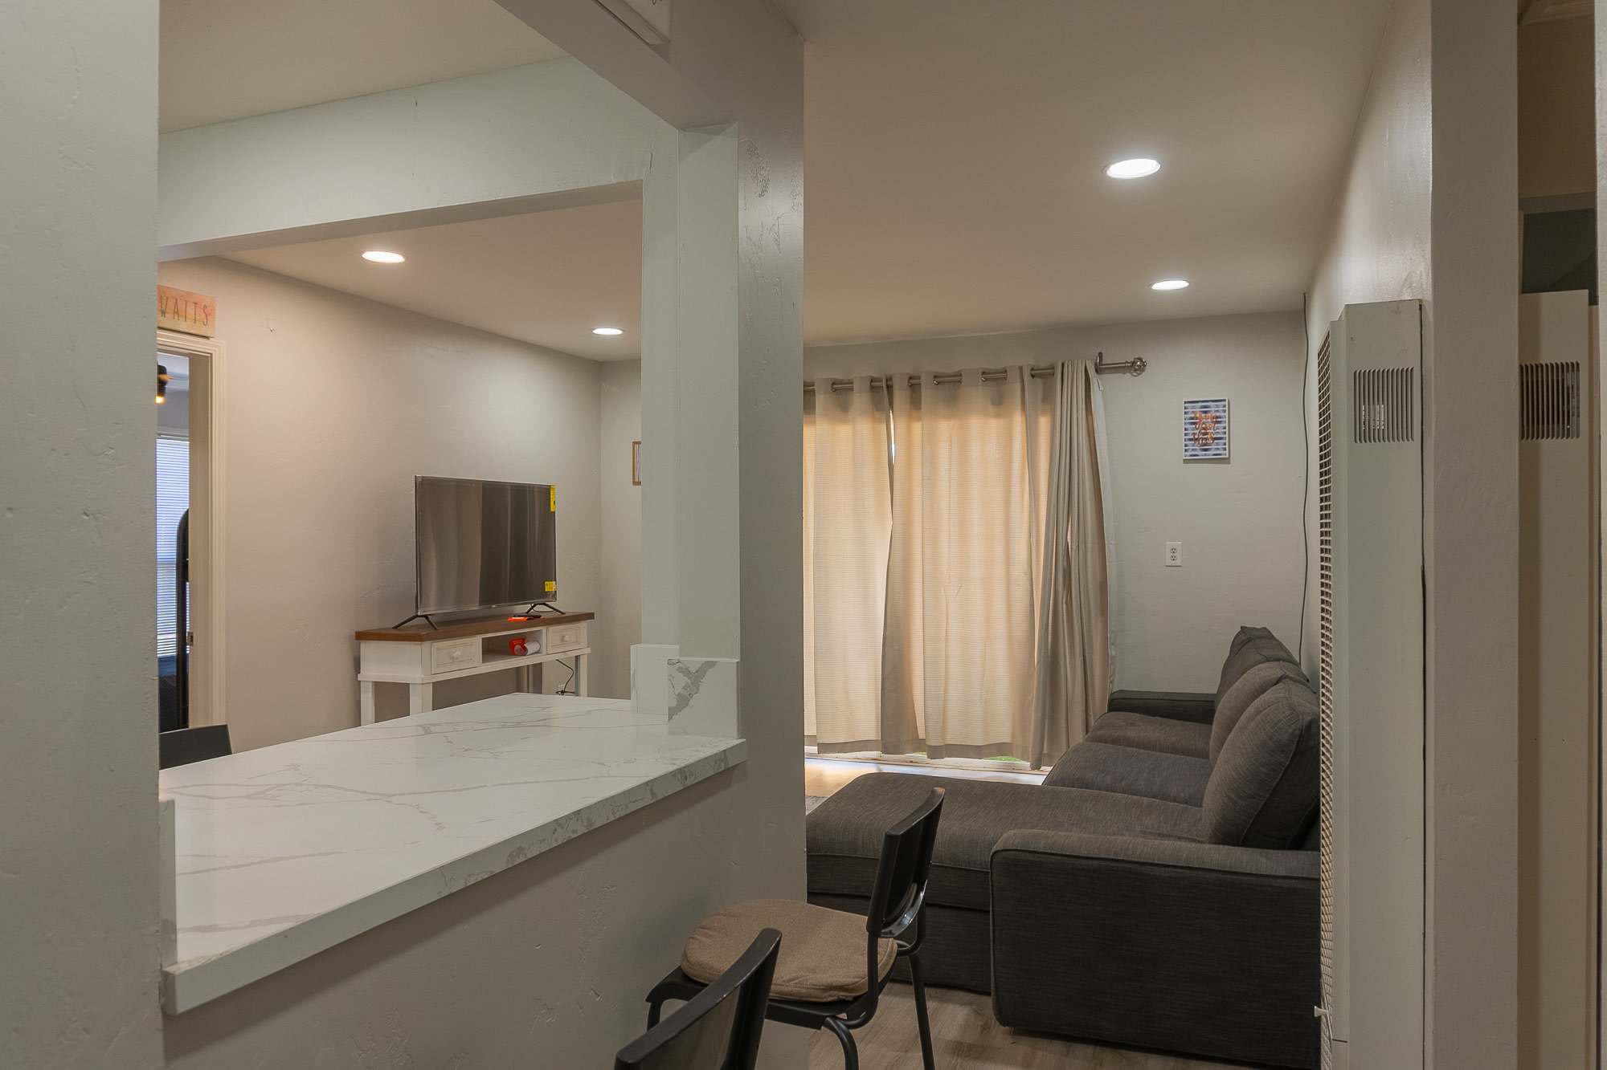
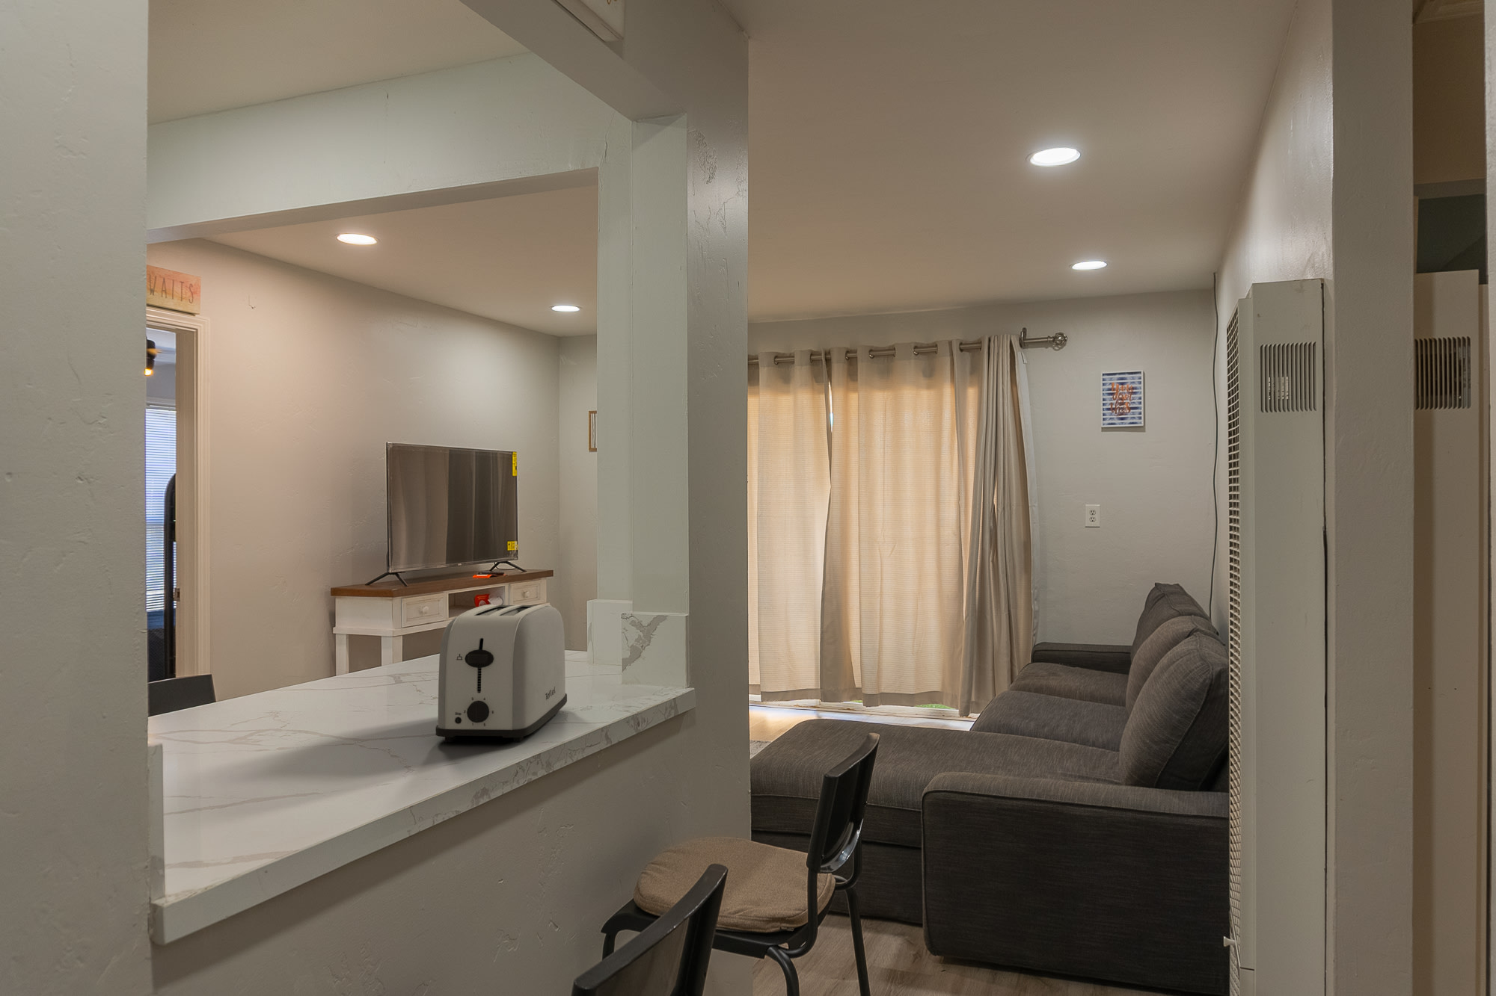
+ toaster [435,604,567,744]
